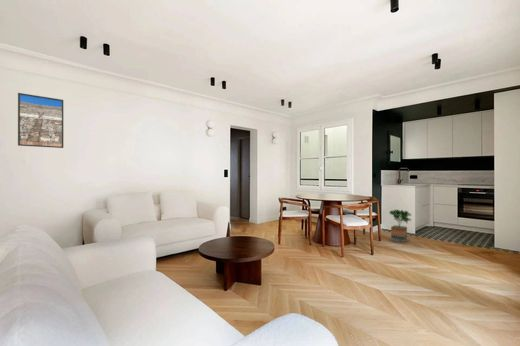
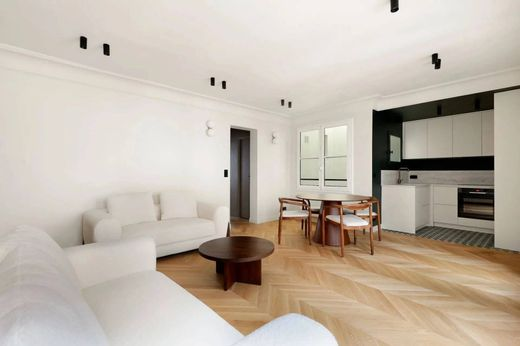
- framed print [17,92,64,149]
- potted tree [388,208,412,244]
